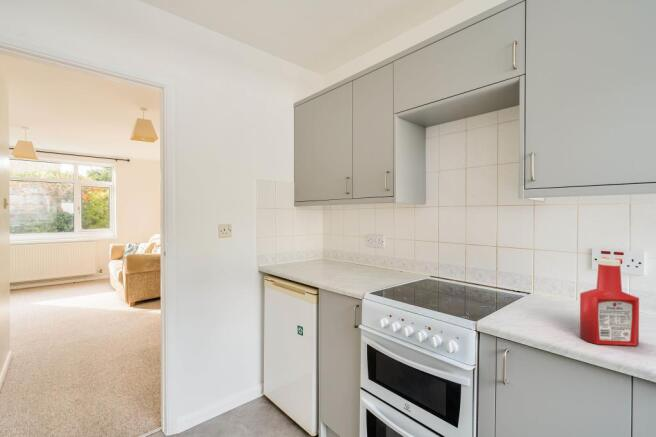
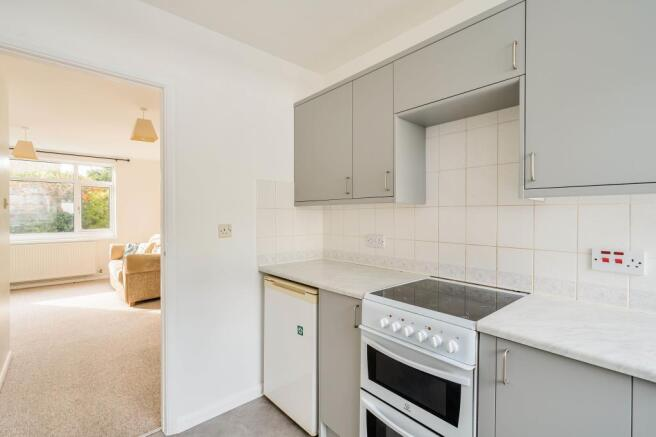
- soap bottle [579,257,640,347]
